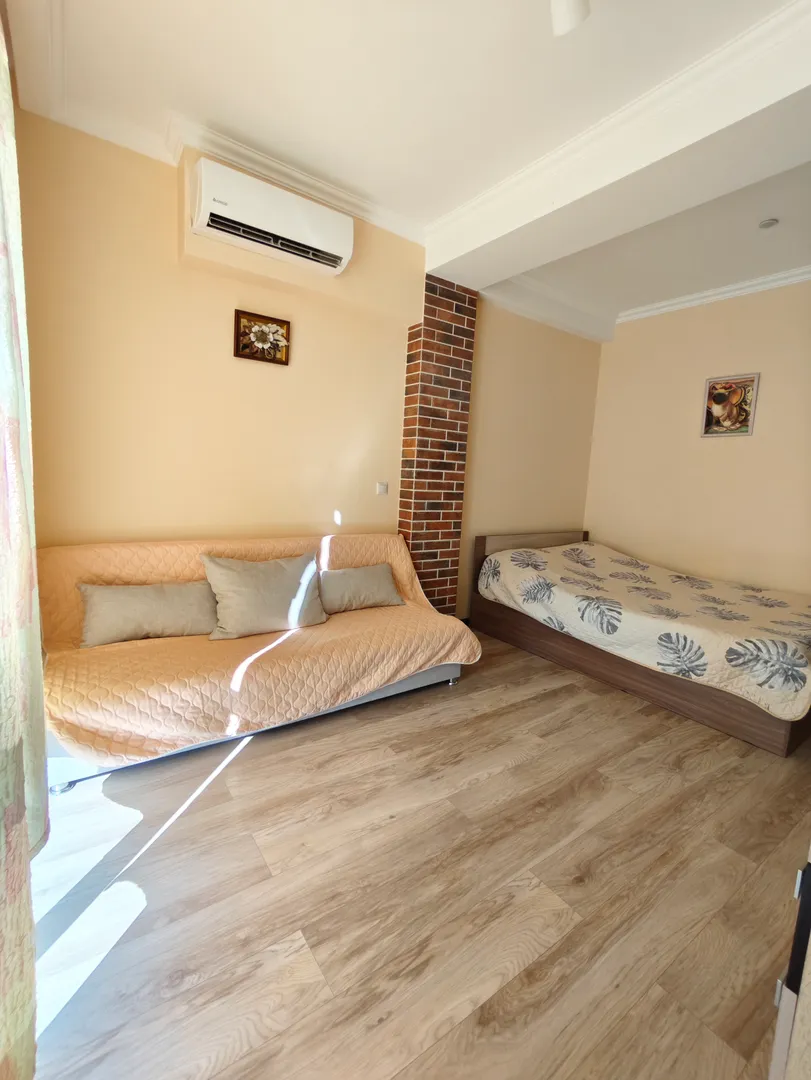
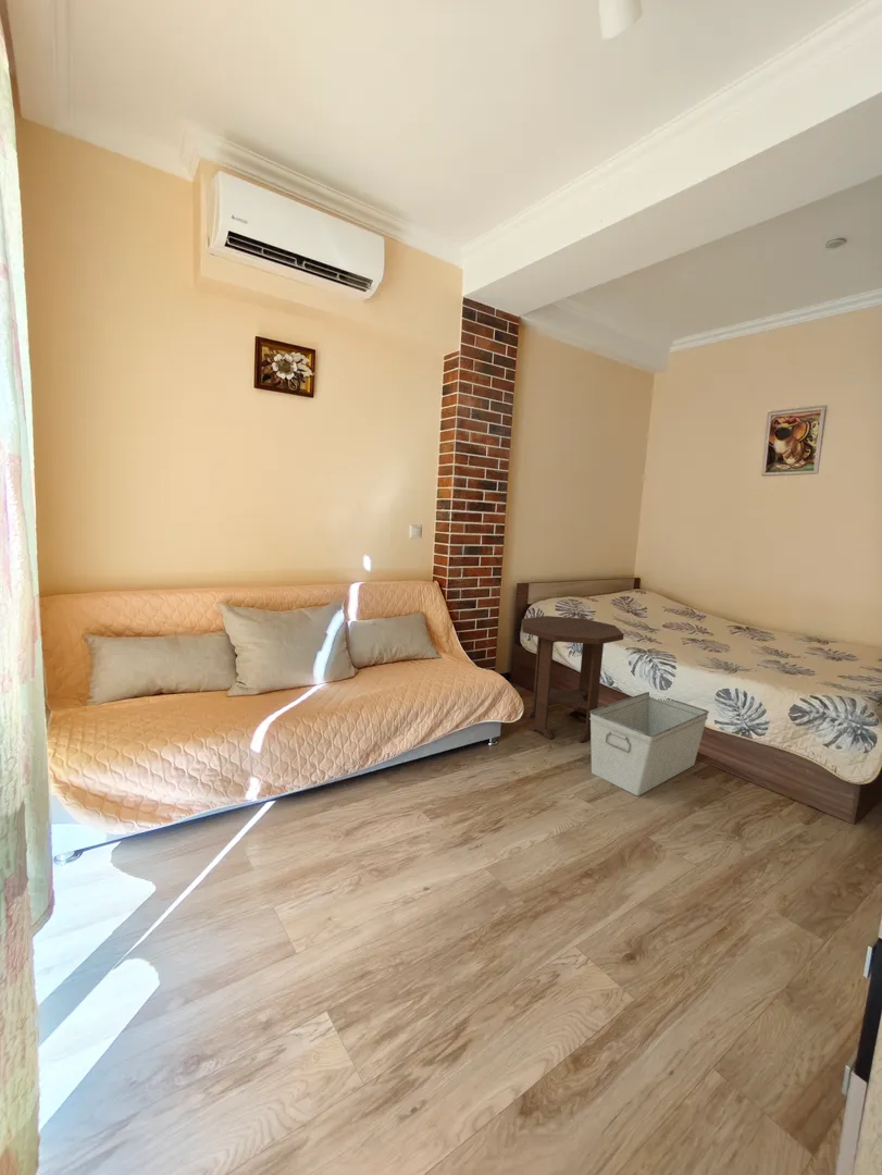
+ side table [521,615,625,743]
+ storage bin [589,691,710,796]
